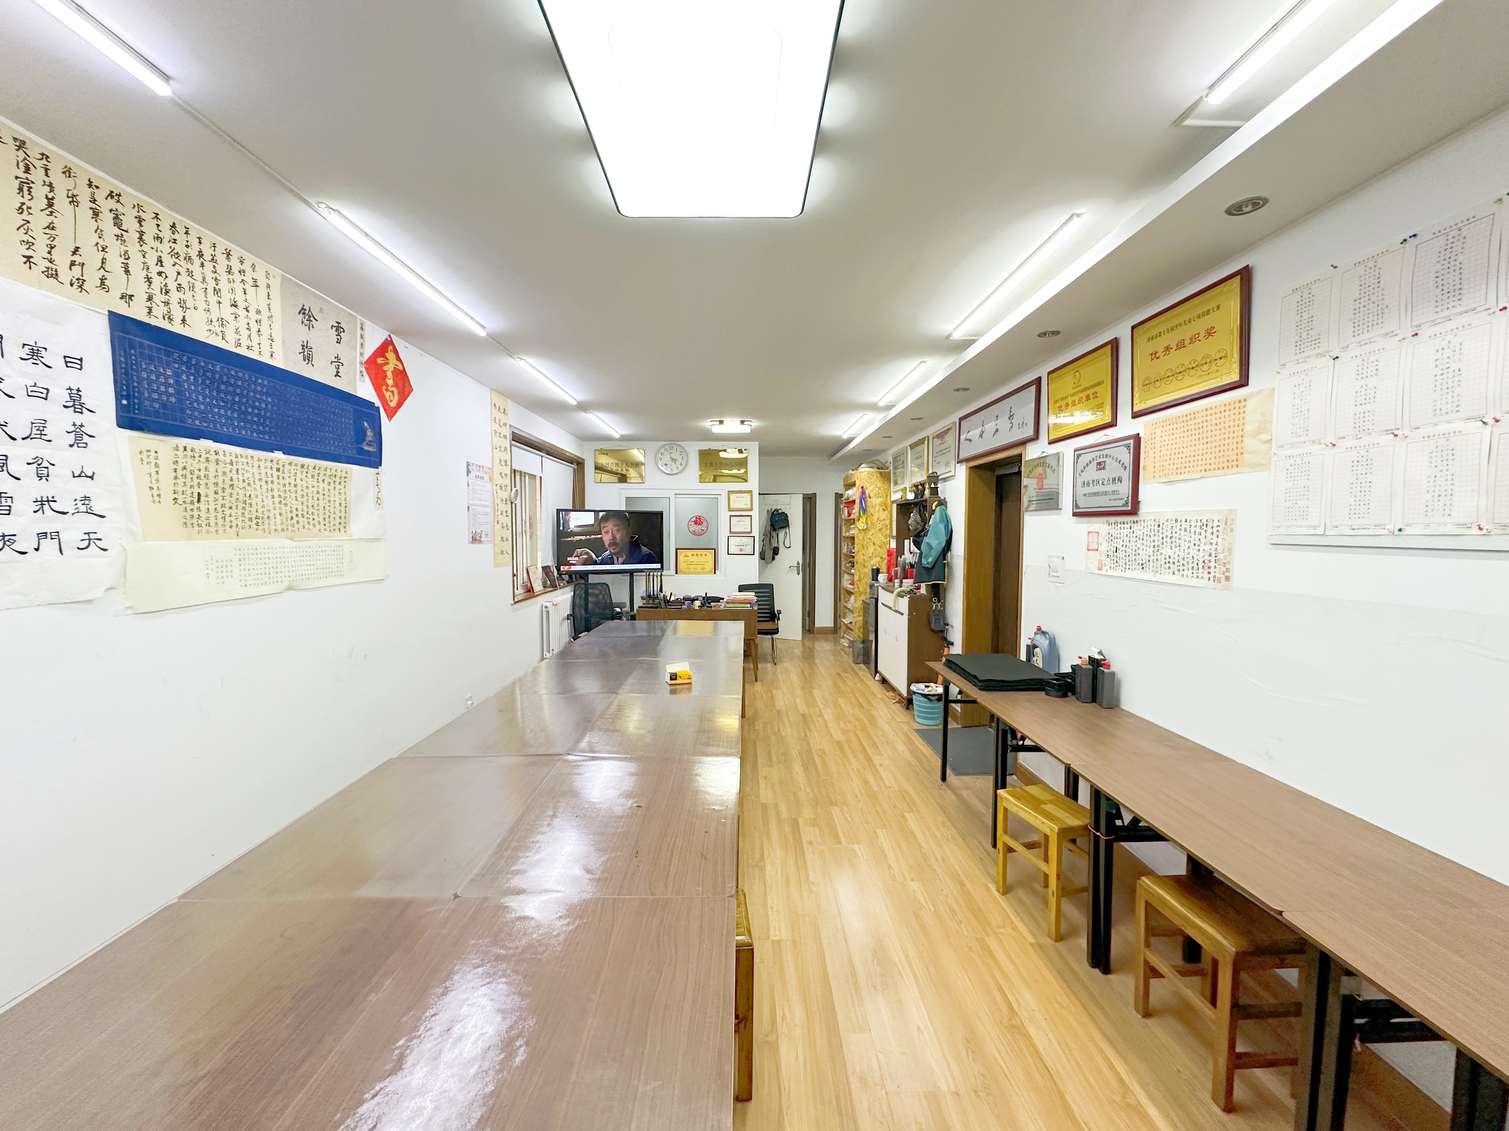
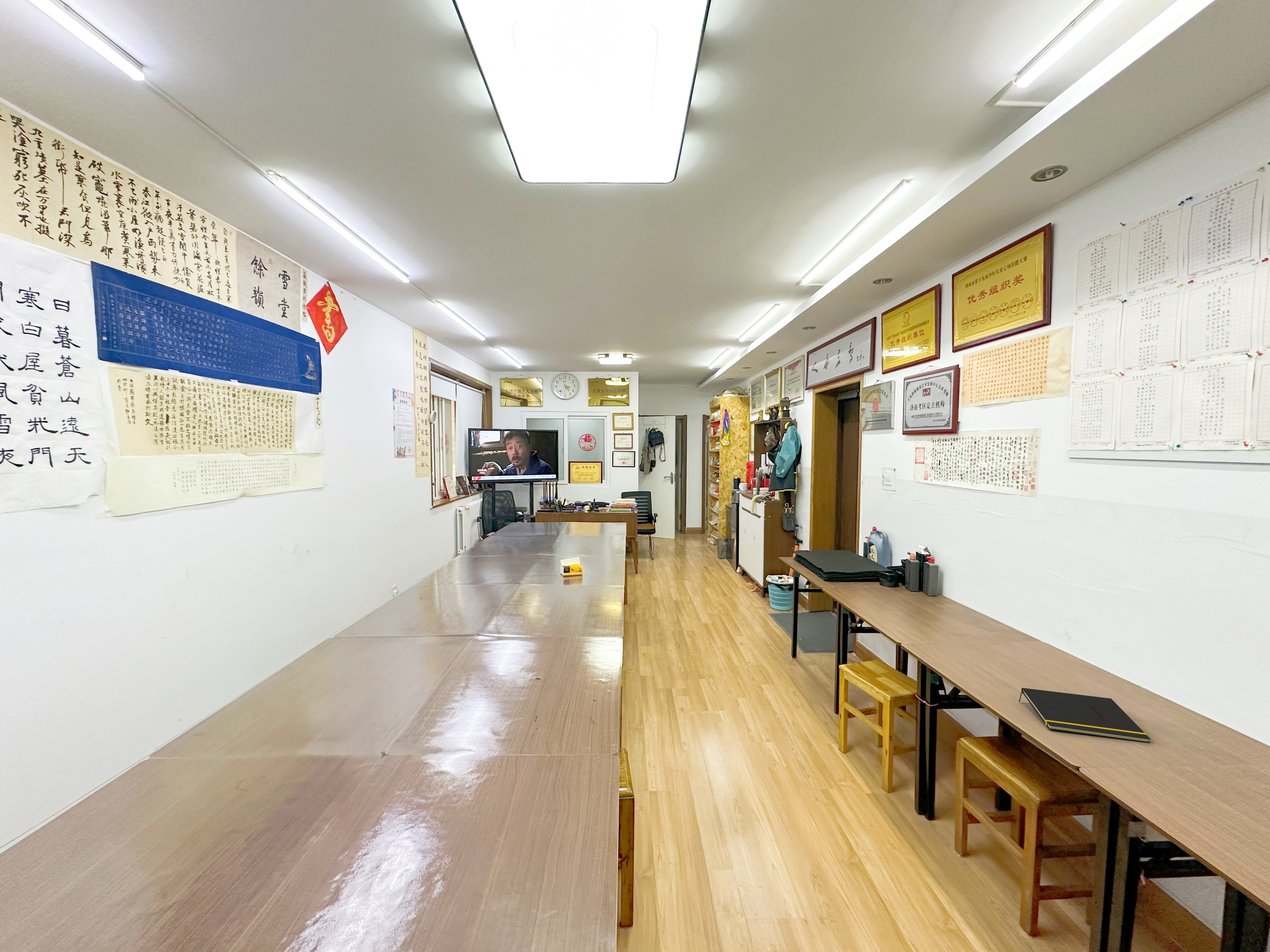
+ notepad [1018,688,1151,743]
